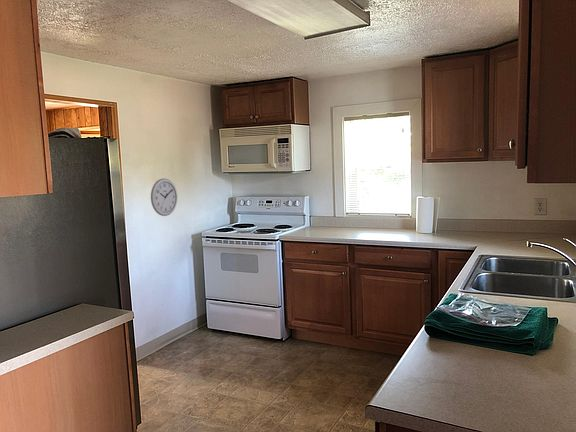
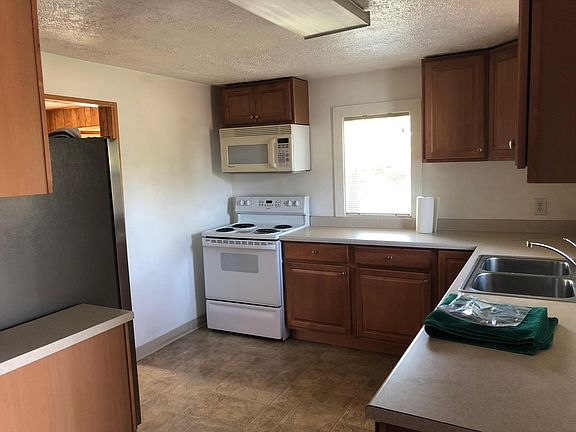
- wall clock [150,177,178,217]
